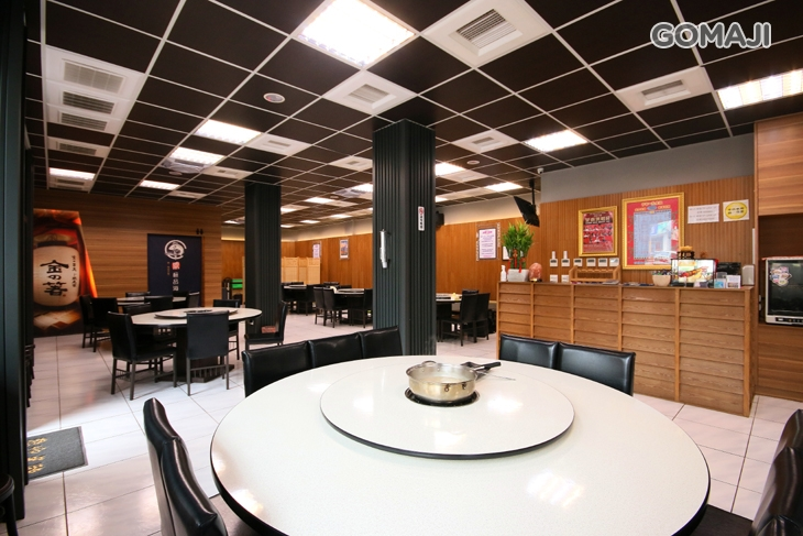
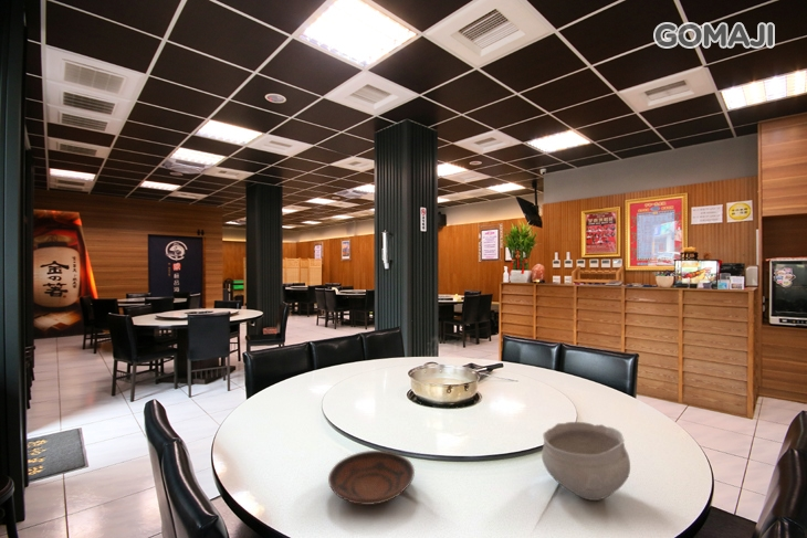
+ bowl [541,421,631,502]
+ bowl [327,450,416,506]
